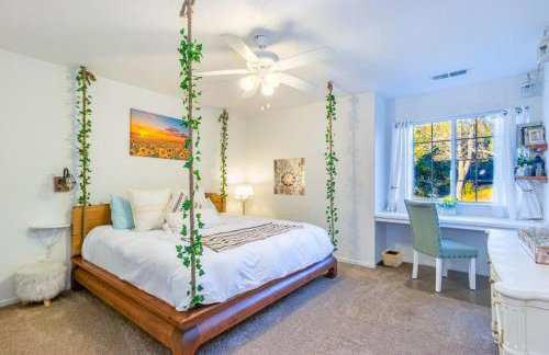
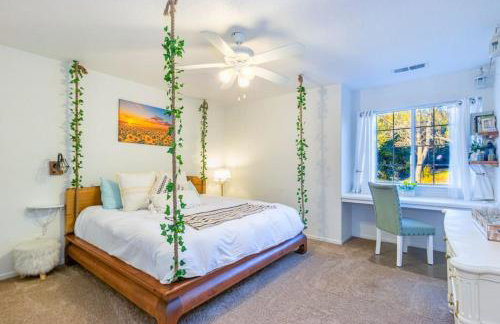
- wall art [273,157,305,196]
- basket [380,242,404,268]
